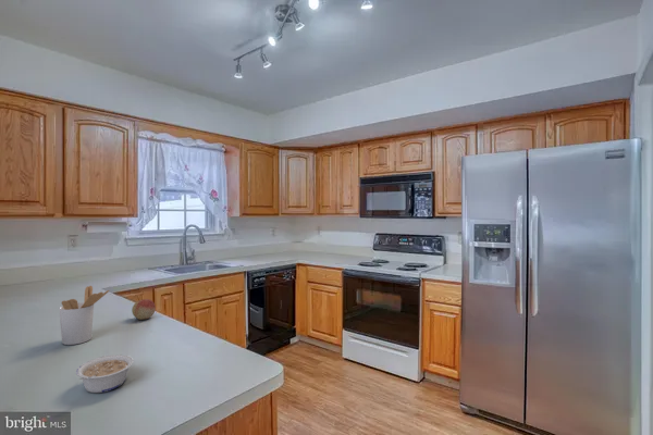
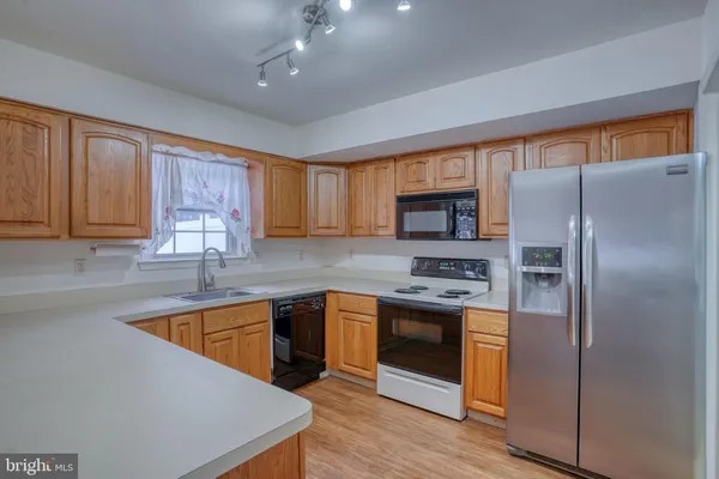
- utensil holder [59,285,110,346]
- fruit [131,298,157,321]
- legume [75,353,135,394]
